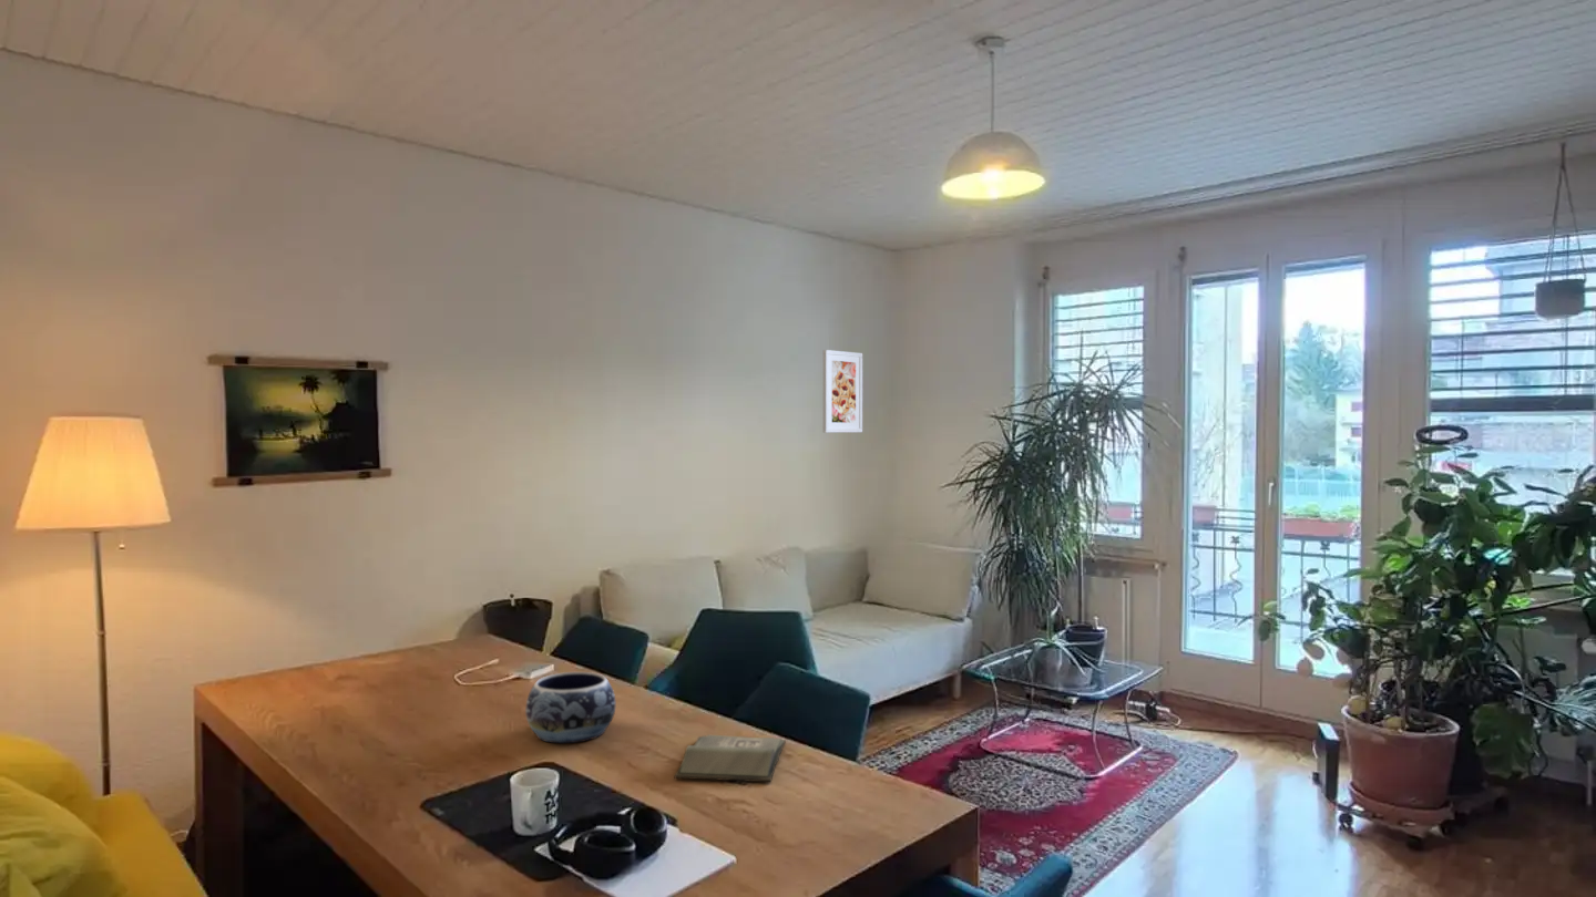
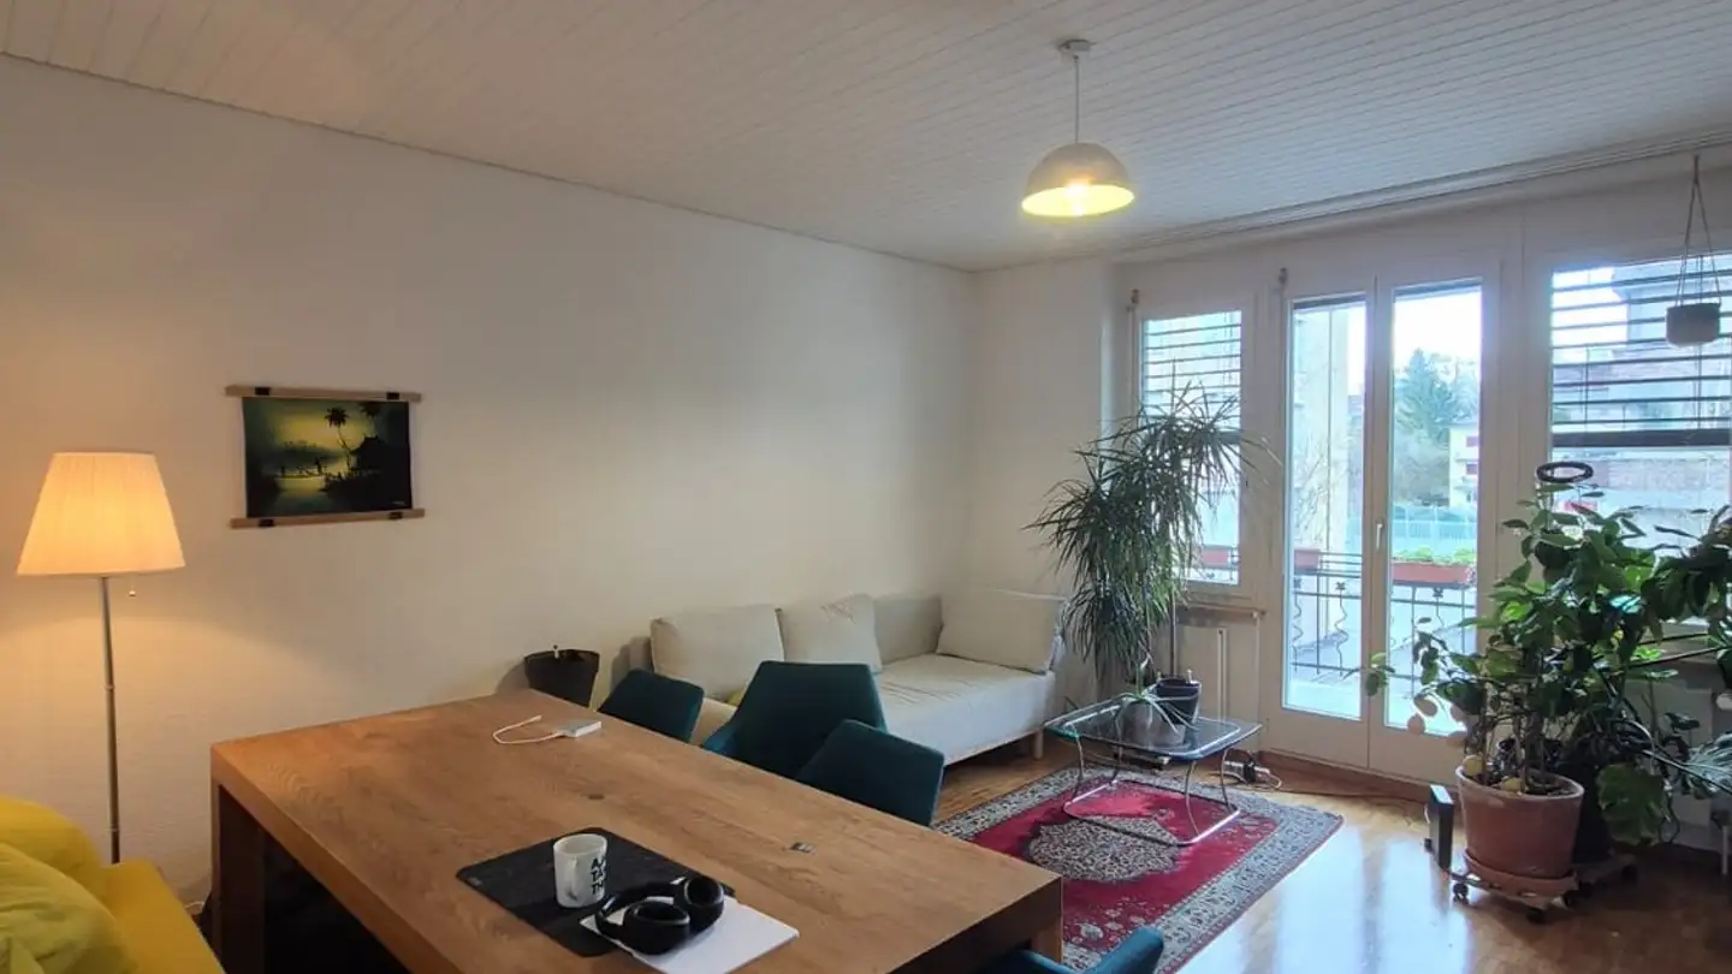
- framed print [822,349,863,434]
- hardback book [674,734,787,783]
- decorative bowl [524,671,617,744]
